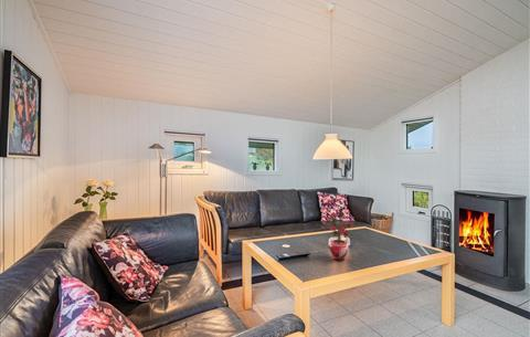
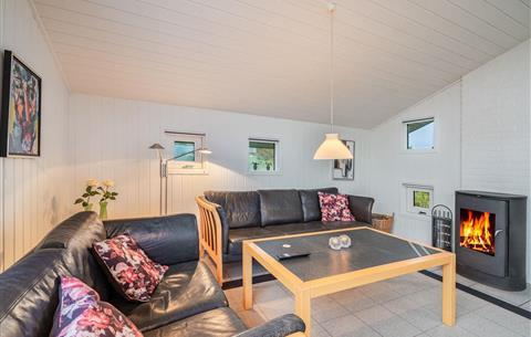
- potted plant [327,210,356,262]
